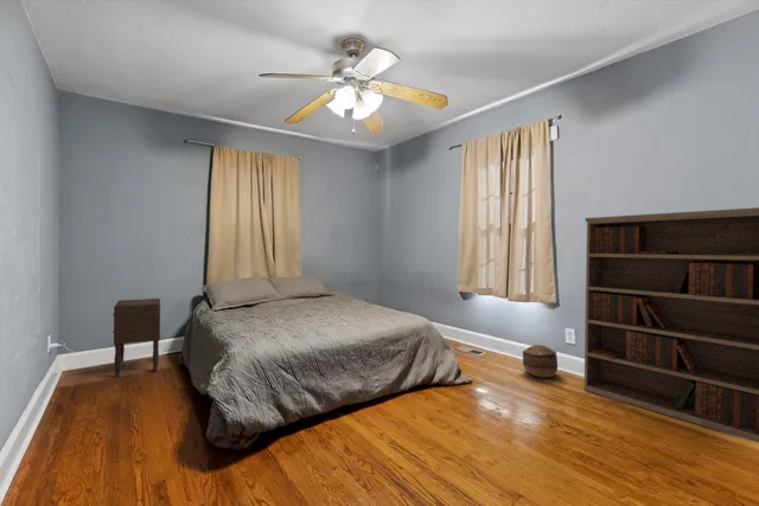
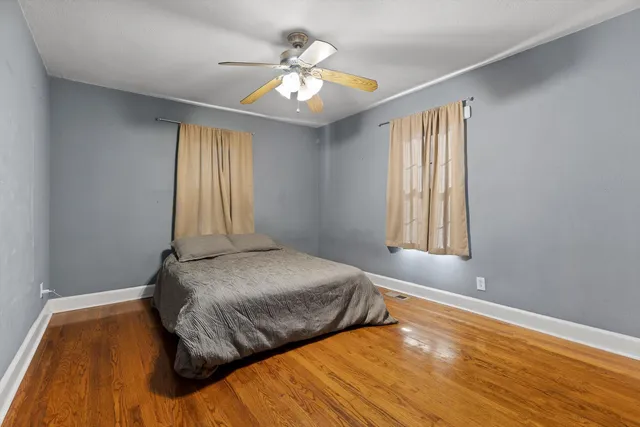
- bookshelf [583,206,759,443]
- nightstand [111,297,161,378]
- basket [522,344,559,379]
